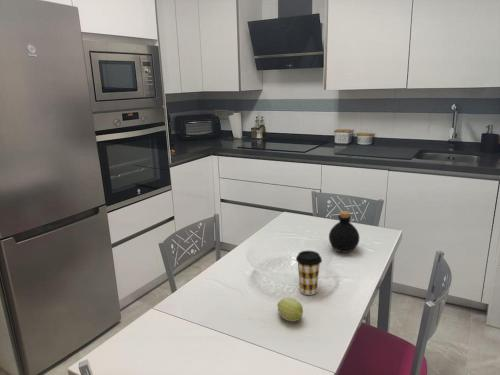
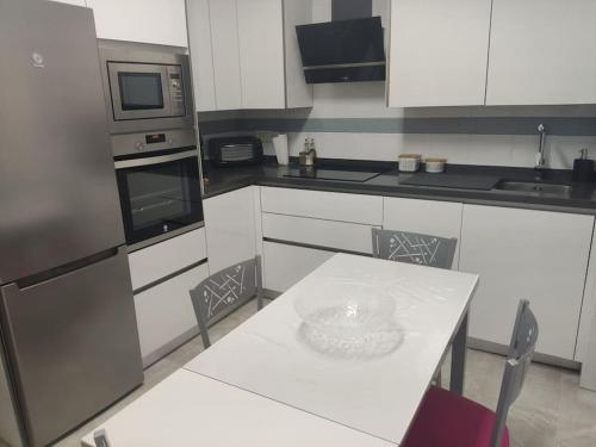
- coffee cup [295,250,323,296]
- fruit [276,297,304,323]
- bottle [328,210,360,254]
